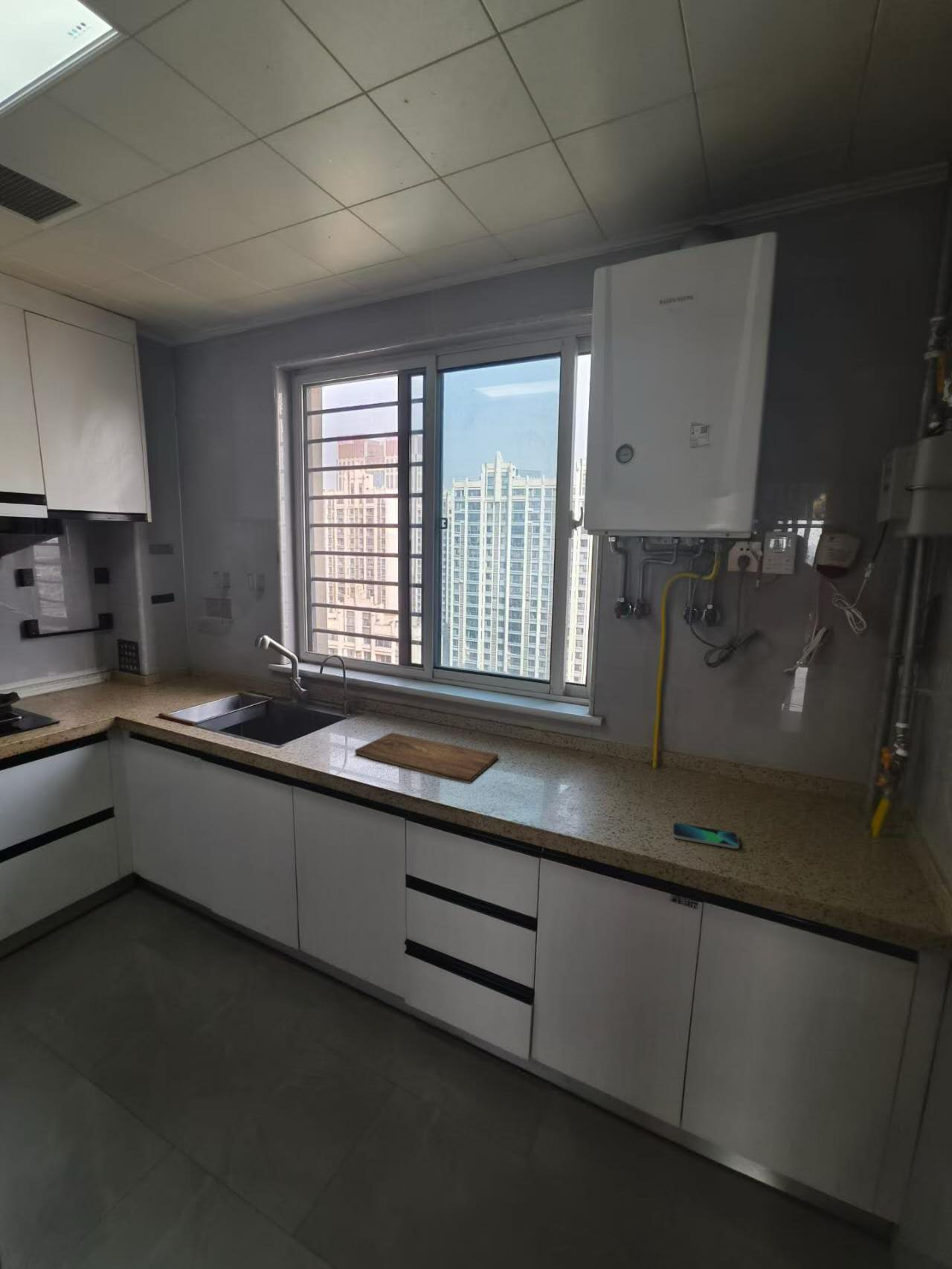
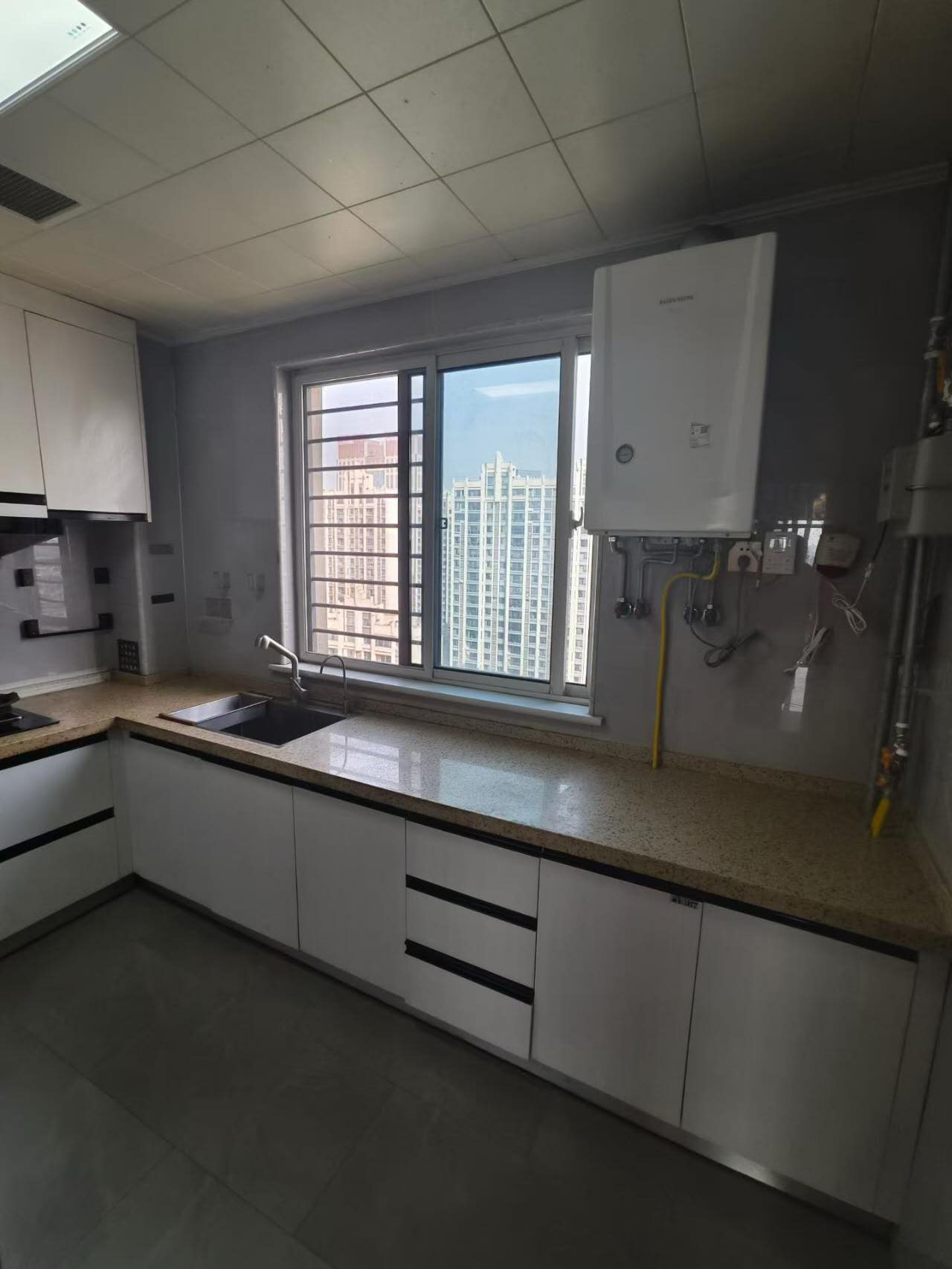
- cutting board [354,732,499,784]
- smartphone [672,822,740,849]
